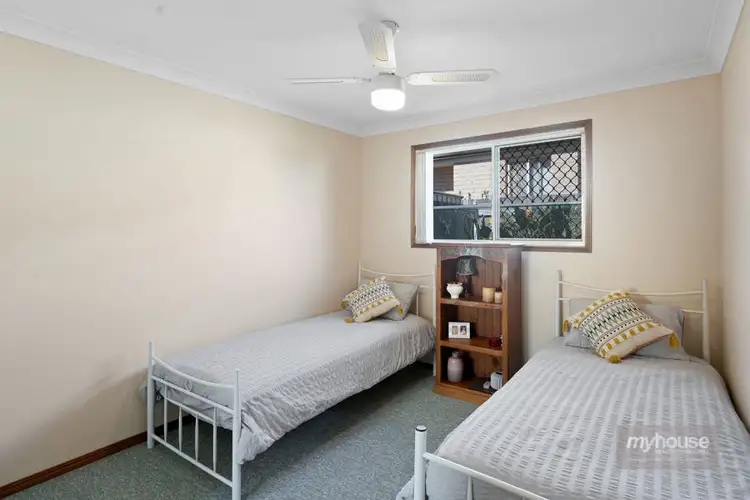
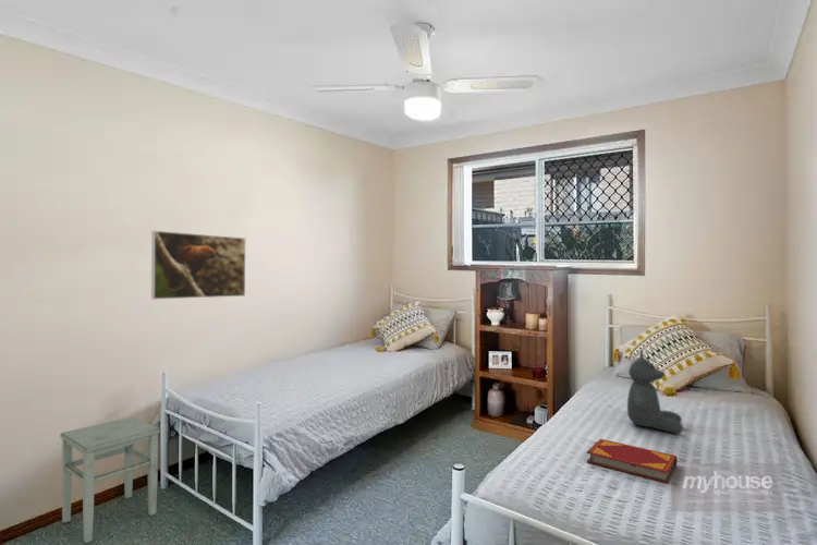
+ hardback book [585,438,678,484]
+ teddy bear [626,349,684,434]
+ stool [59,415,161,544]
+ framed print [150,230,246,301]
